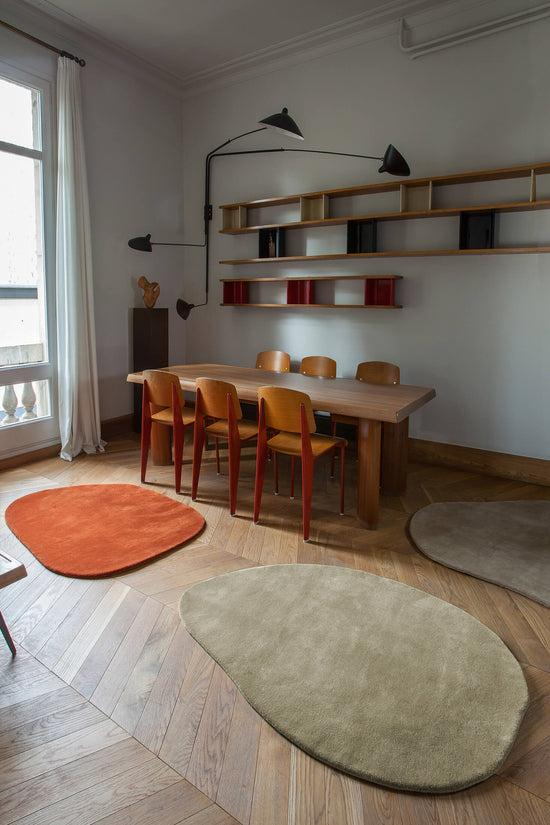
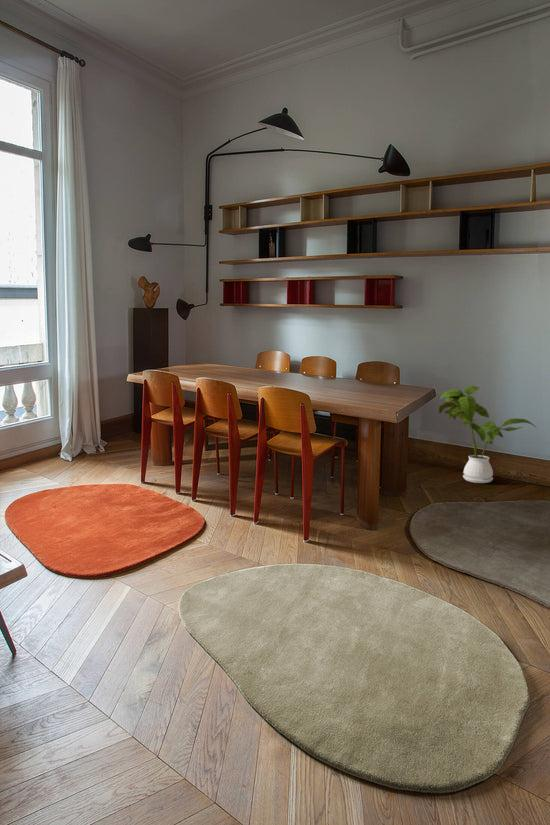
+ house plant [438,385,538,484]
